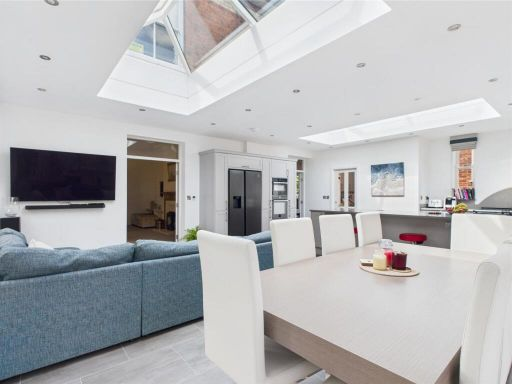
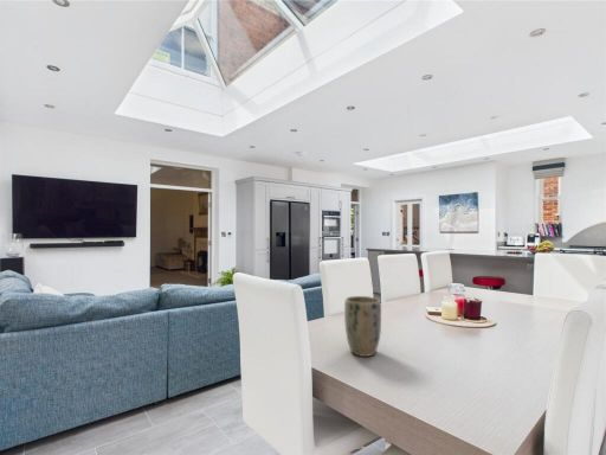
+ plant pot [343,295,382,358]
